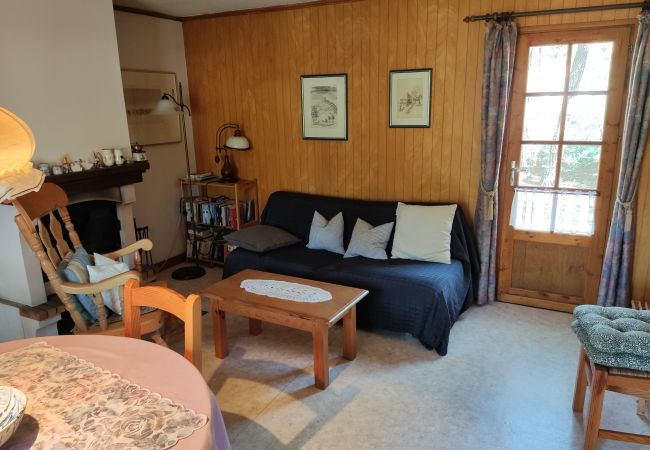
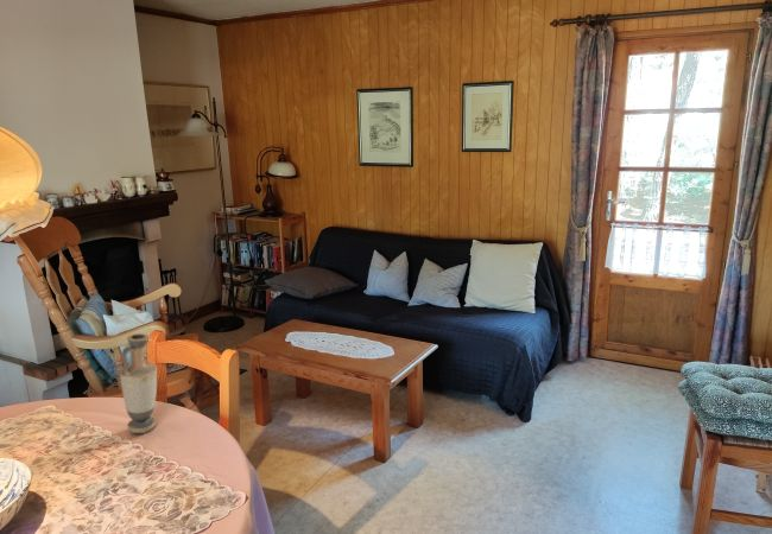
+ vase [119,332,158,434]
